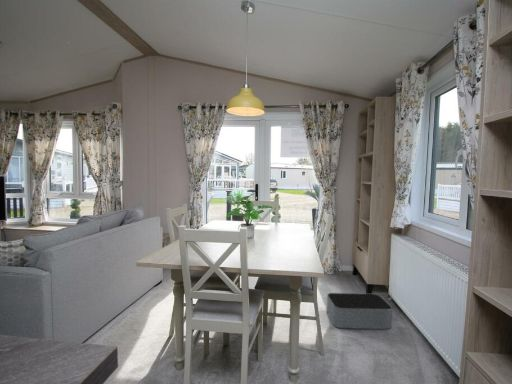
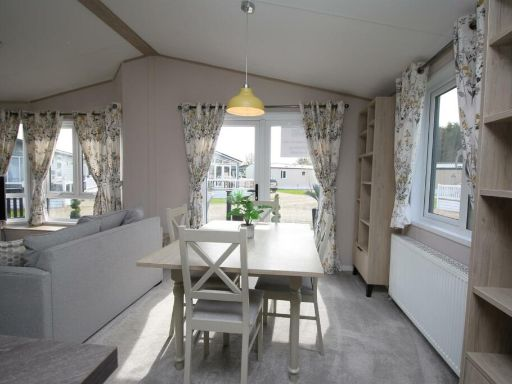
- storage bin [326,292,393,330]
